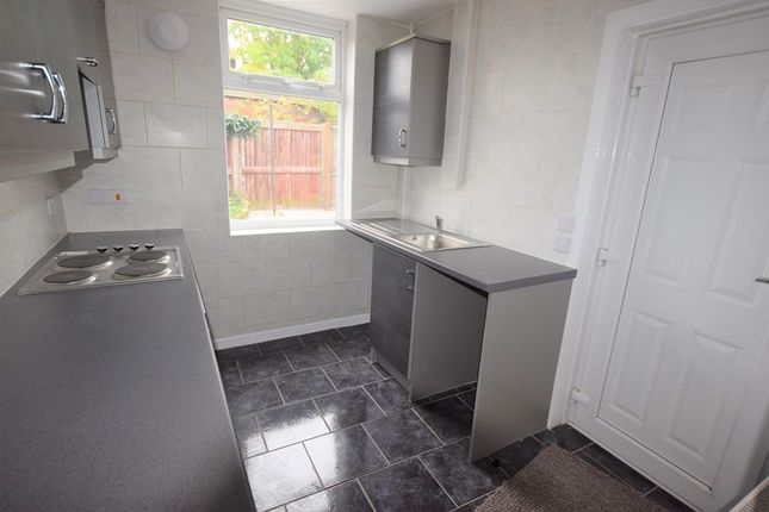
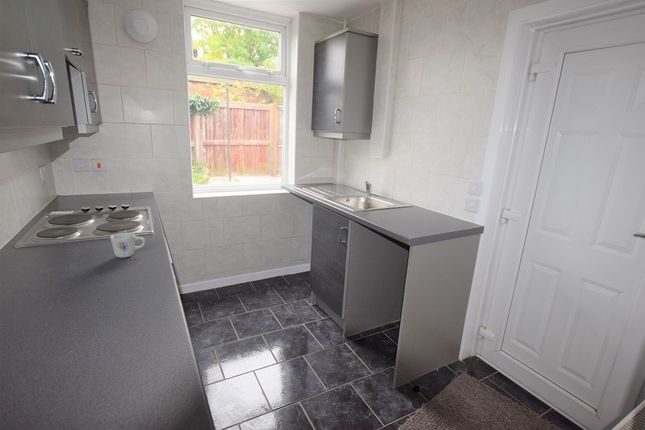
+ mug [109,232,146,259]
